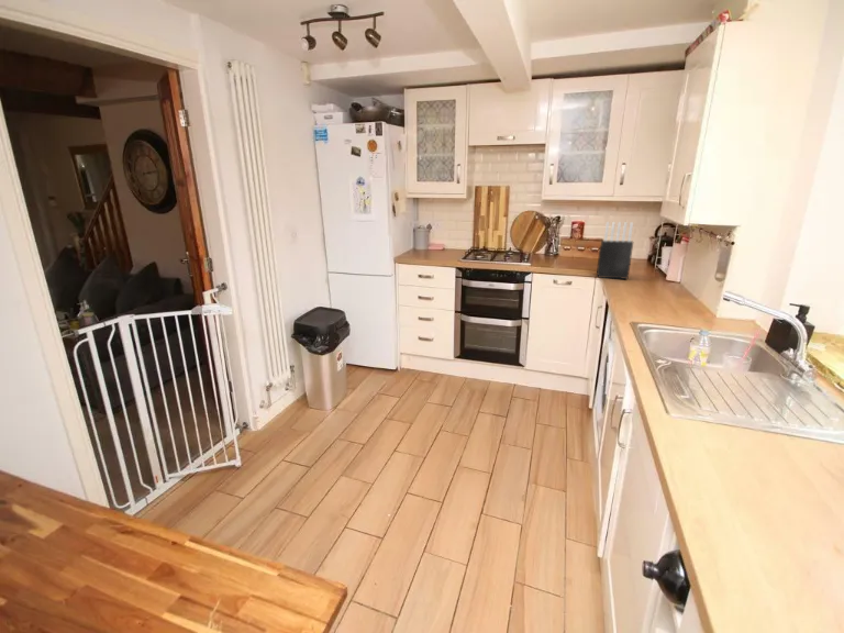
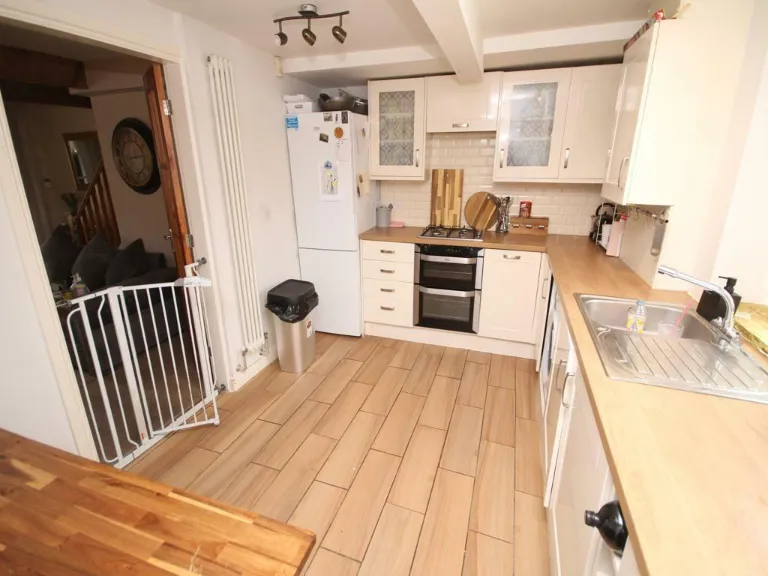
- knife block [596,221,634,280]
